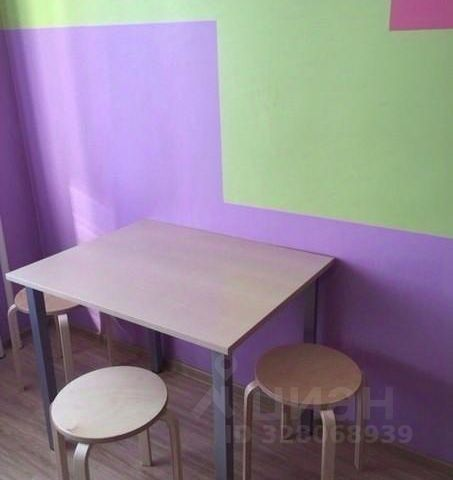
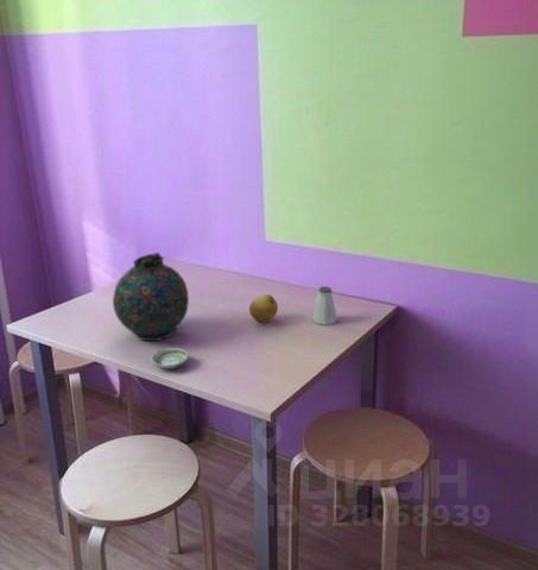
+ fruit [248,293,279,324]
+ saltshaker [311,285,338,327]
+ saucer [150,347,190,370]
+ snuff bottle [112,252,190,342]
